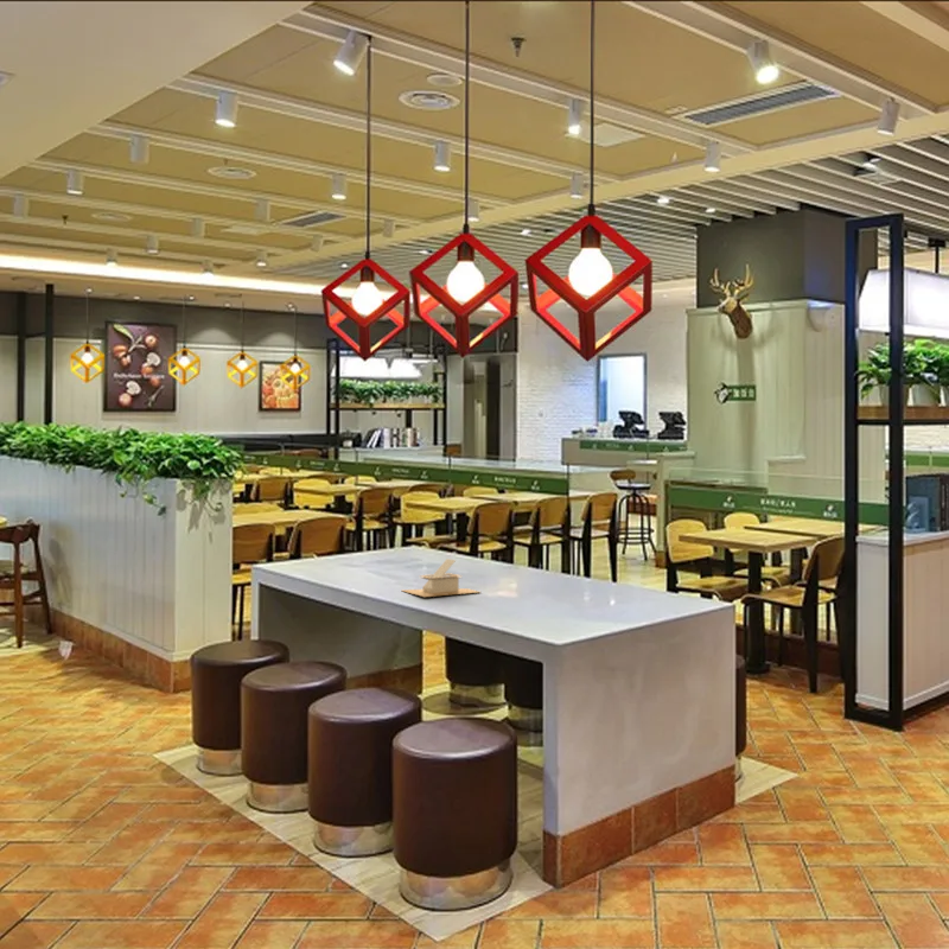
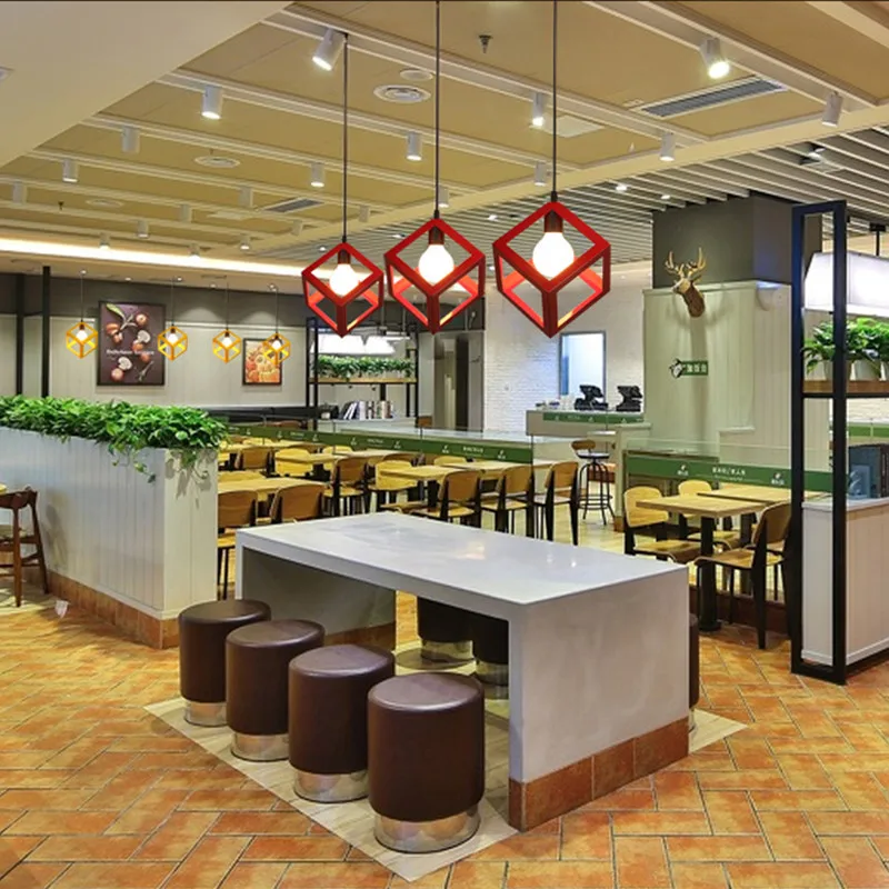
- napkin holder [402,558,480,598]
